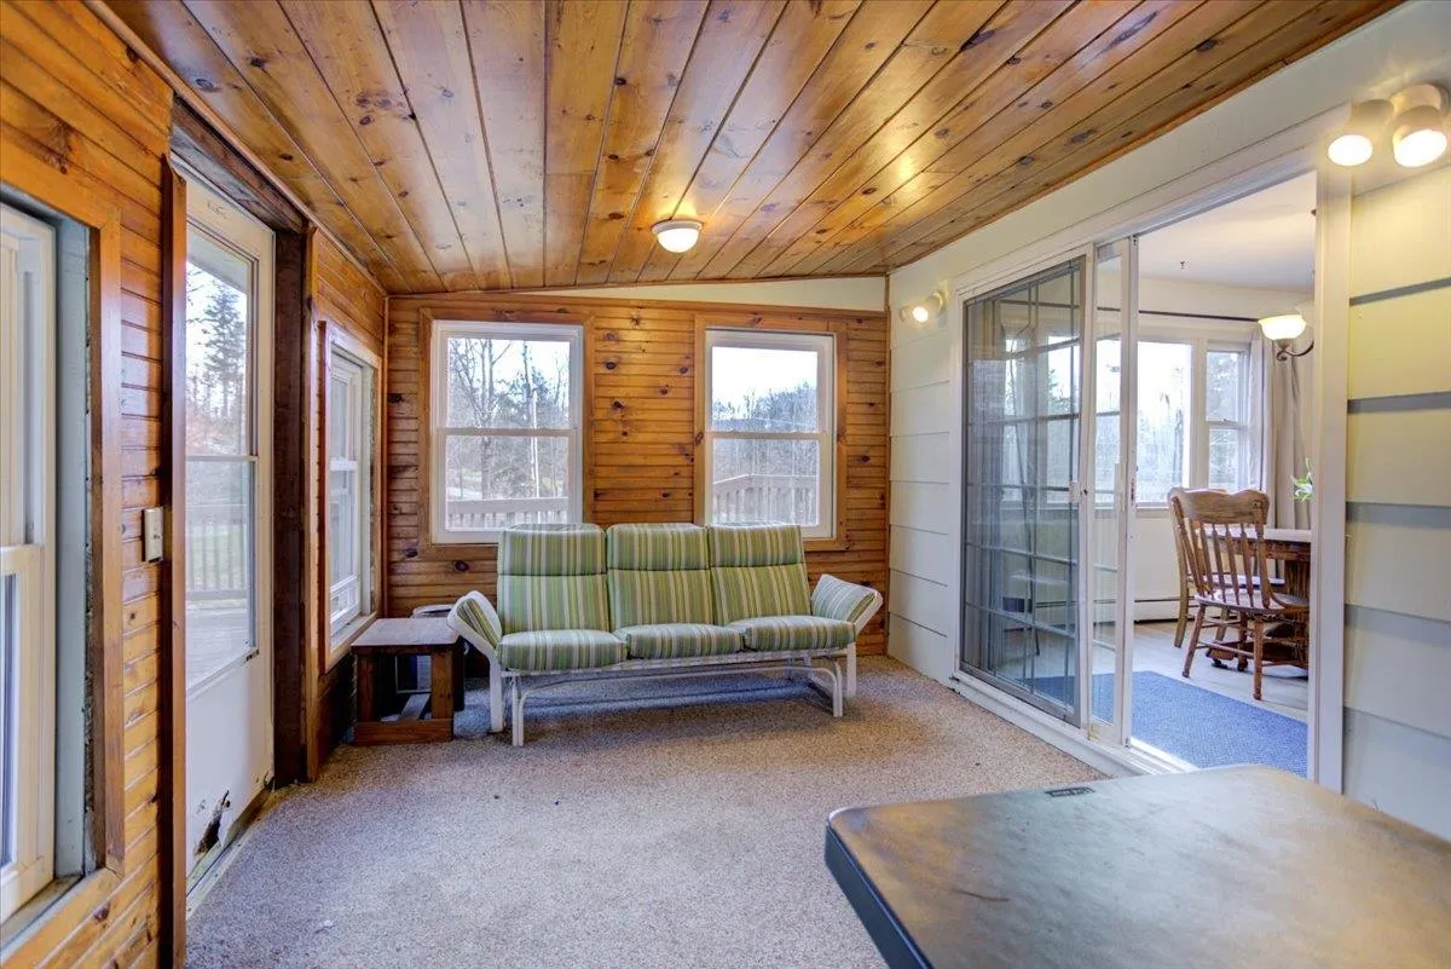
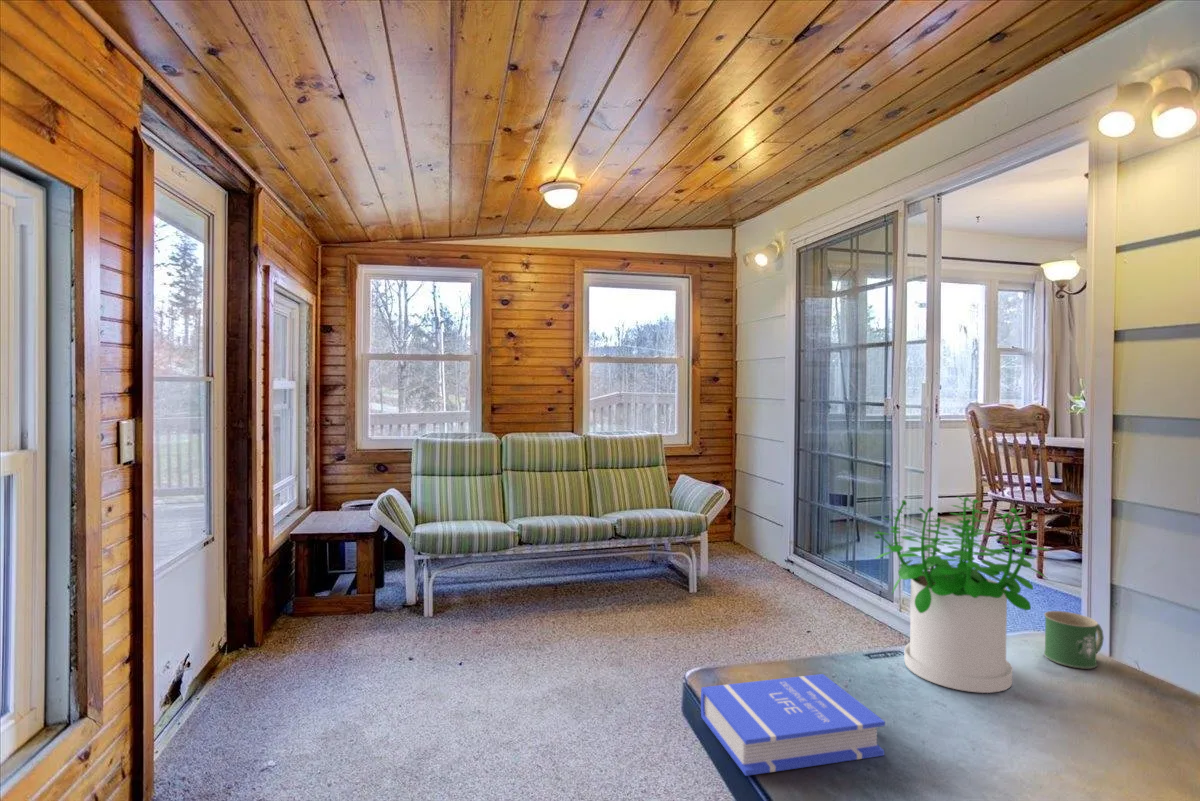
+ book [700,673,886,777]
+ mug [1043,610,1105,670]
+ potted plant [873,495,1050,694]
